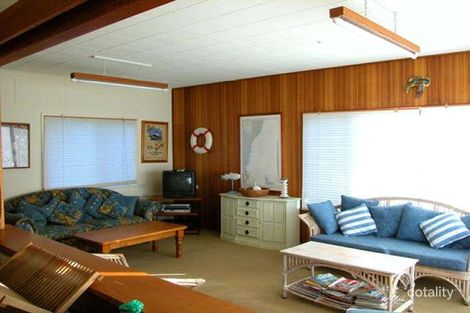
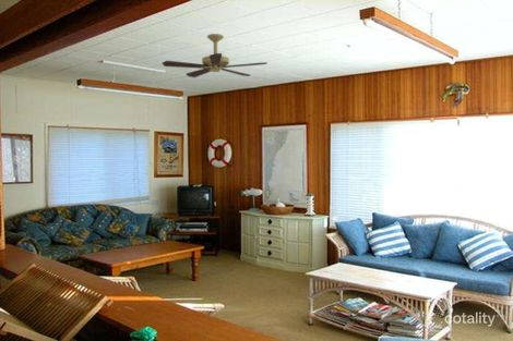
+ ceiling fan [162,33,269,78]
